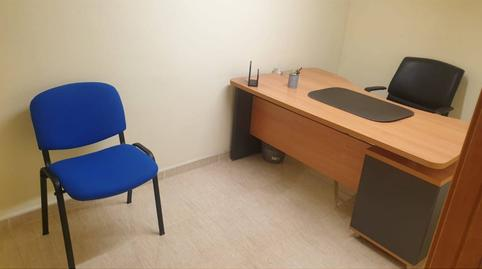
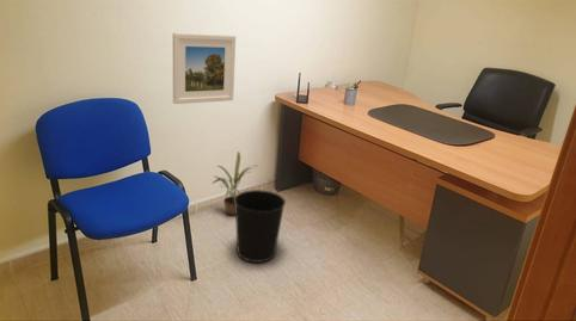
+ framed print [171,32,237,105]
+ wastebasket [234,189,287,264]
+ potted plant [210,150,258,216]
